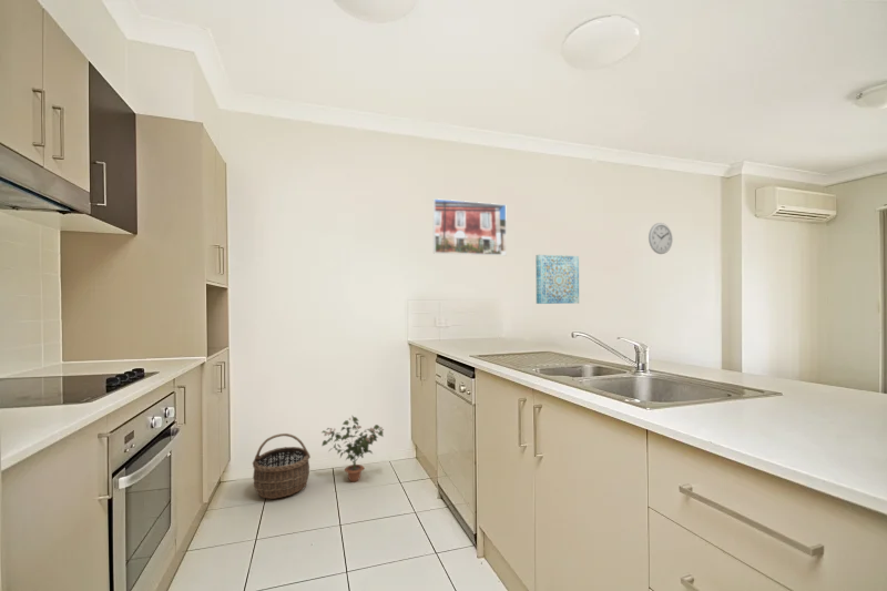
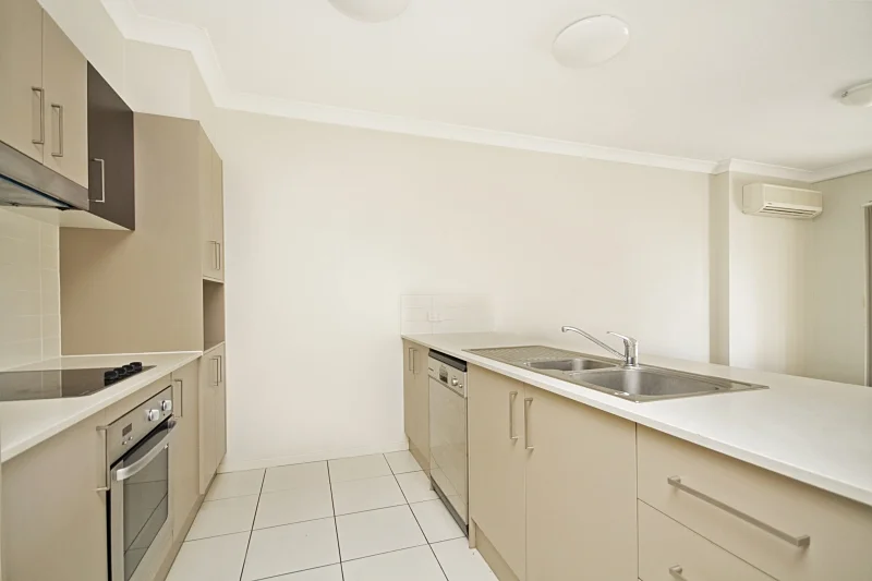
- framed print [432,197,508,256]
- wall clock [648,222,674,255]
- wall art [534,254,580,305]
- potted plant [319,415,385,483]
- wicker basket [252,432,312,500]
